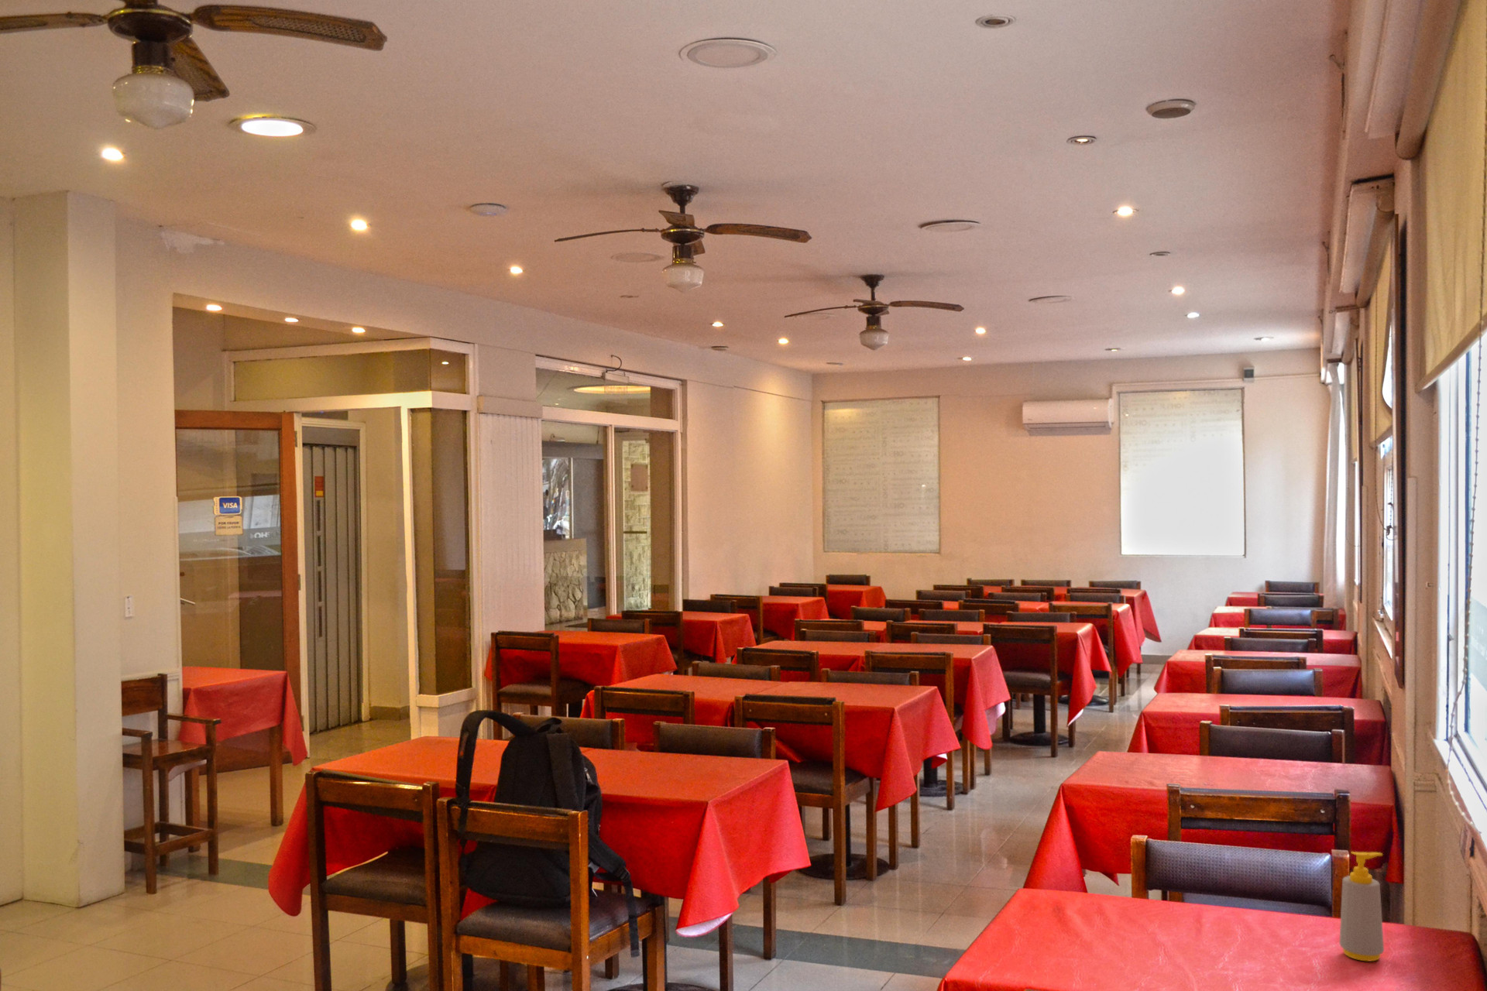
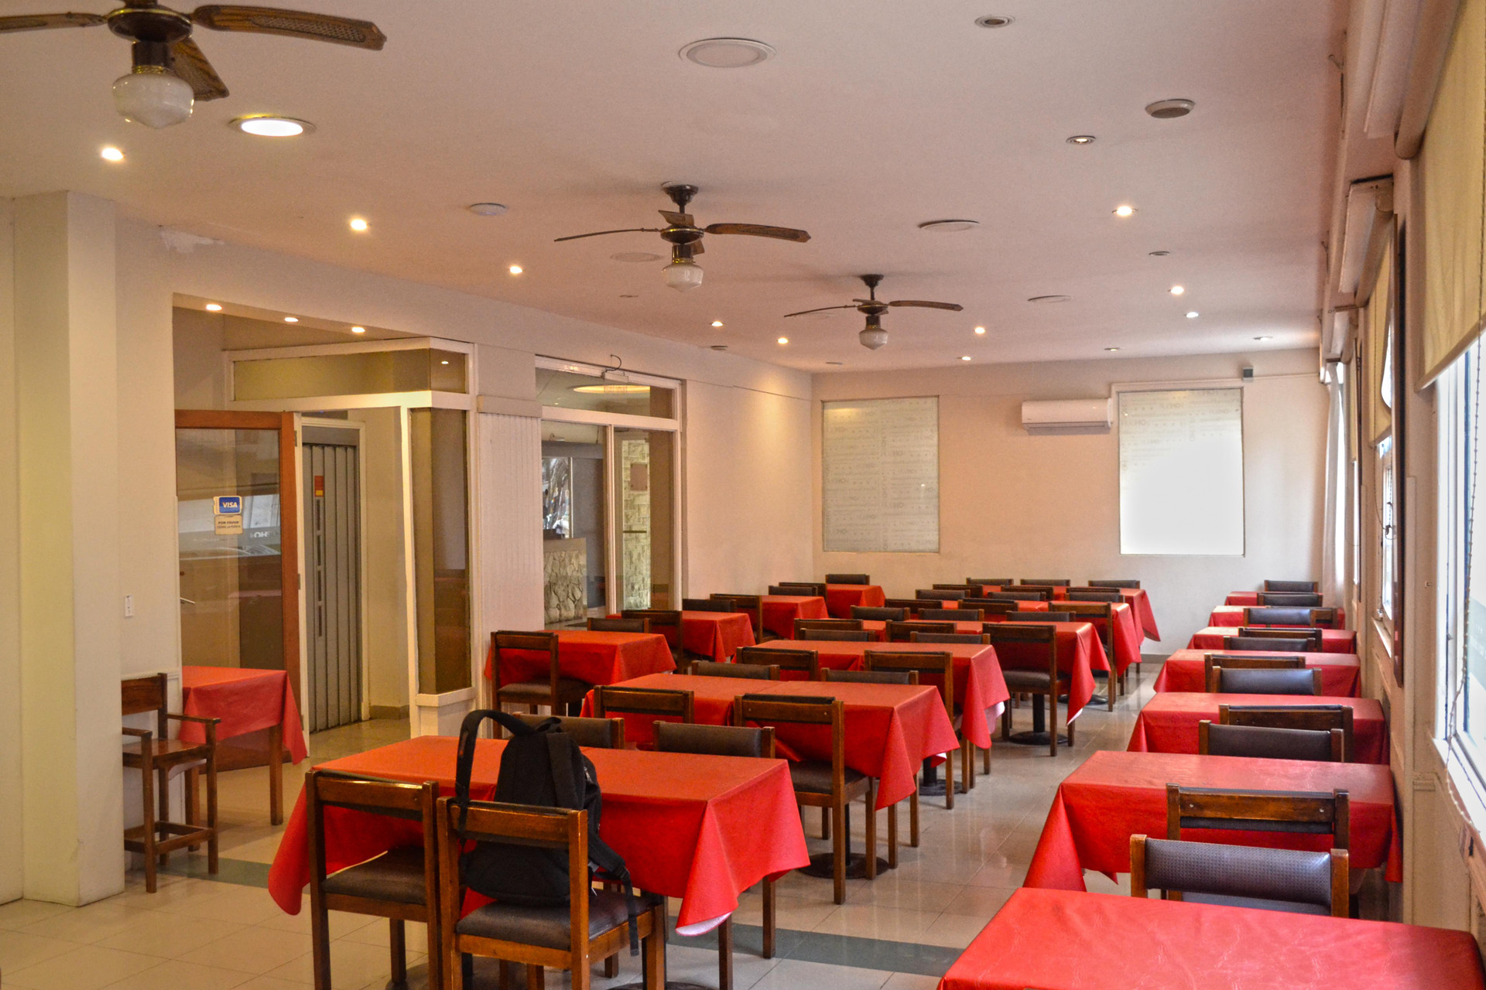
- soap bottle [1339,851,1385,962]
